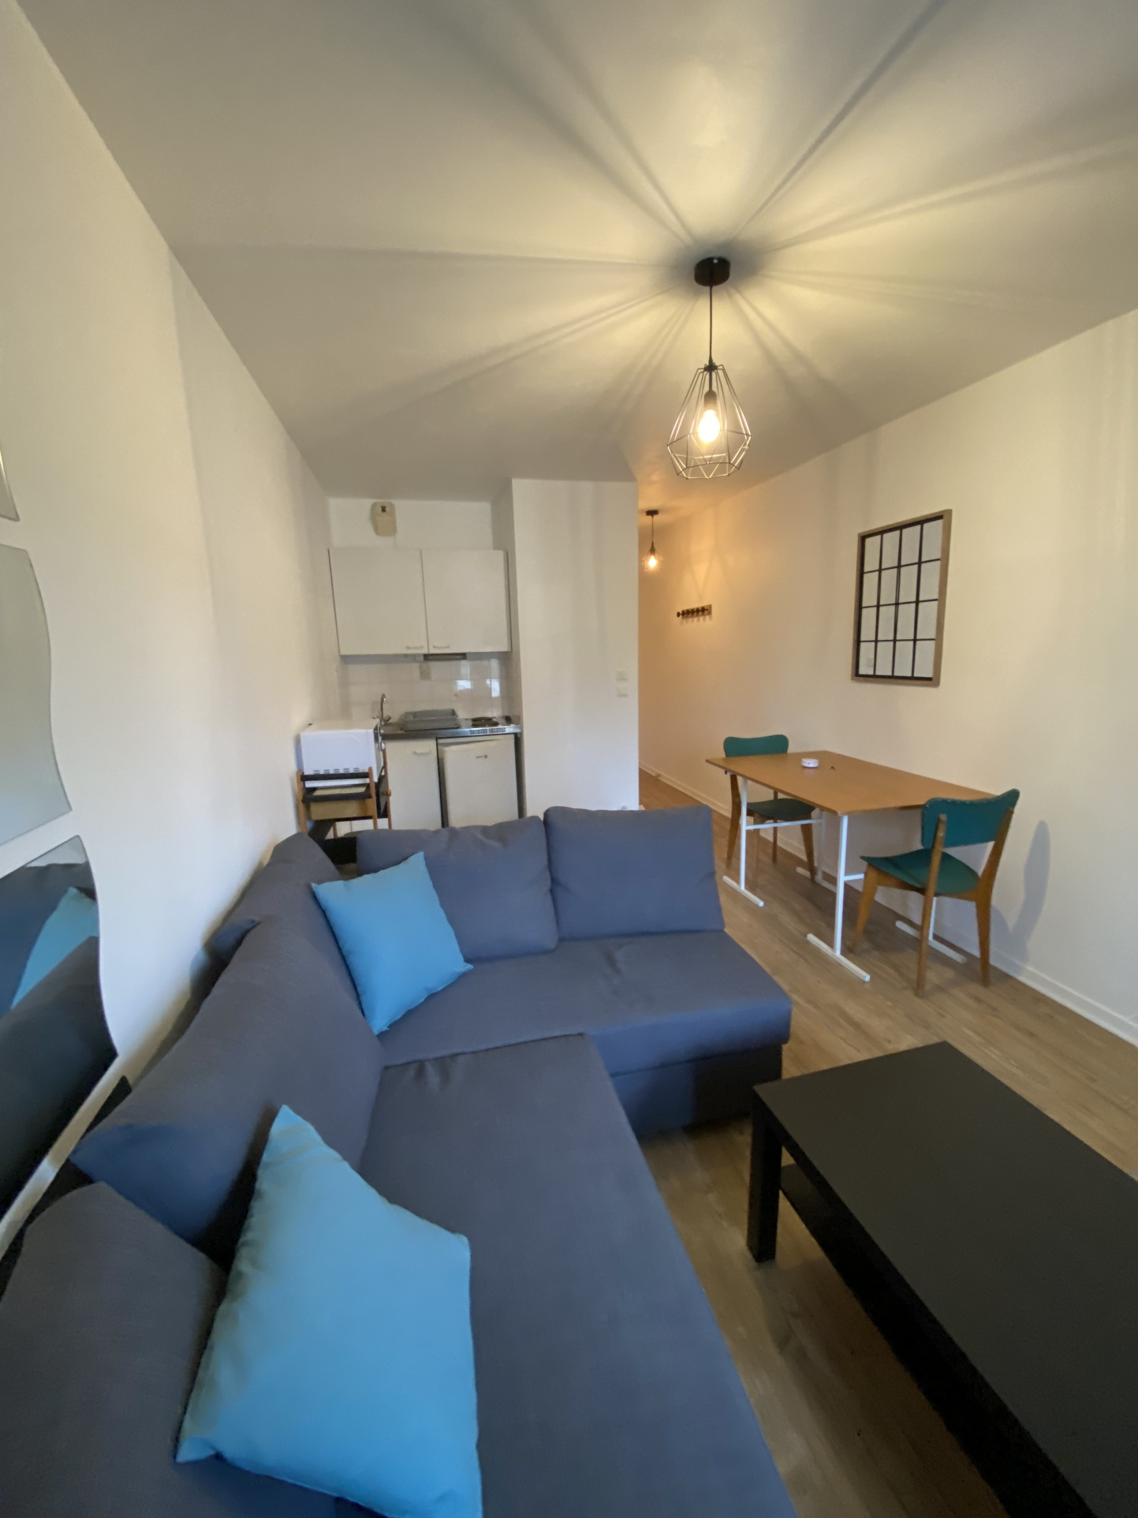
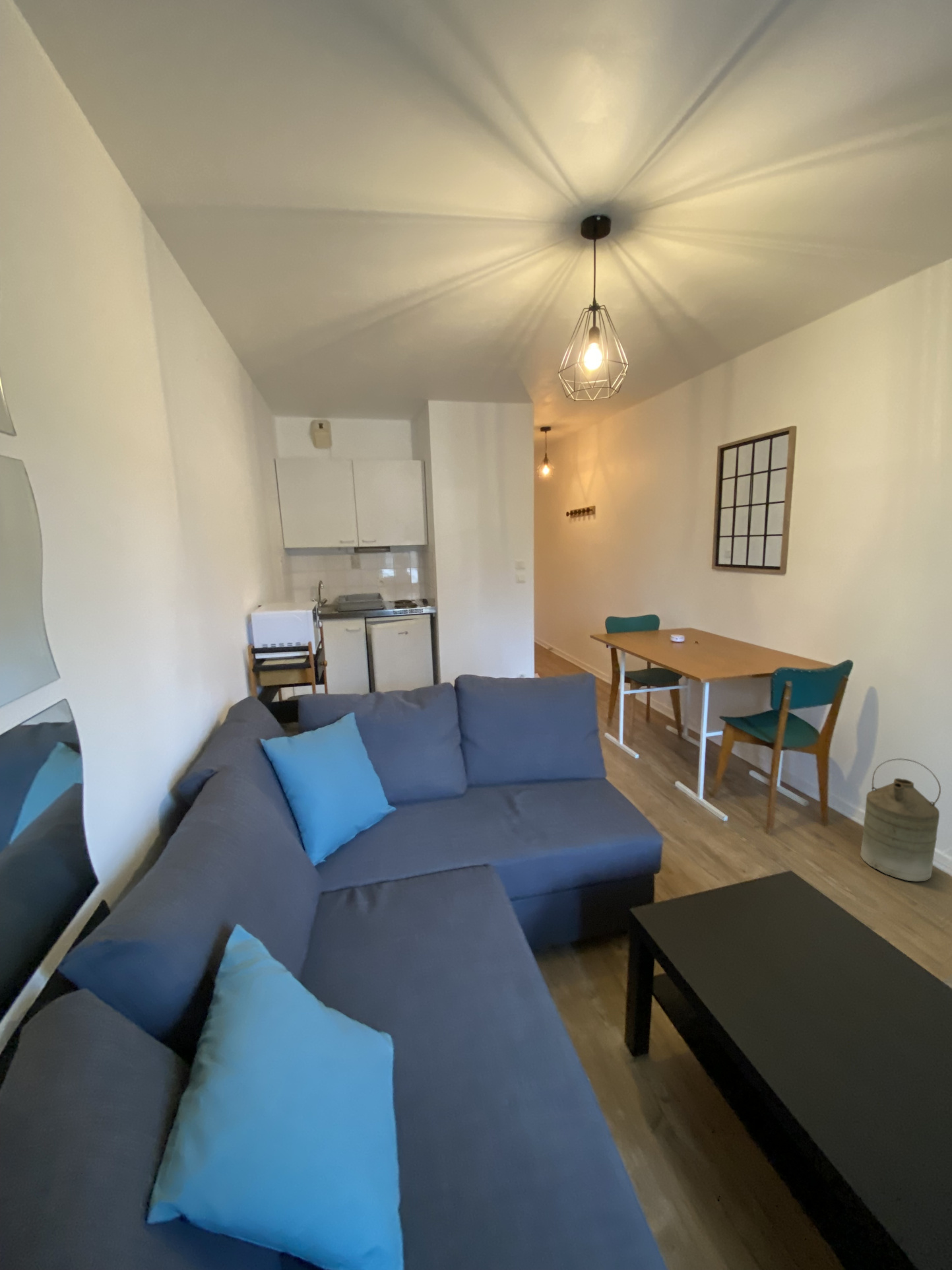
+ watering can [860,758,941,883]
